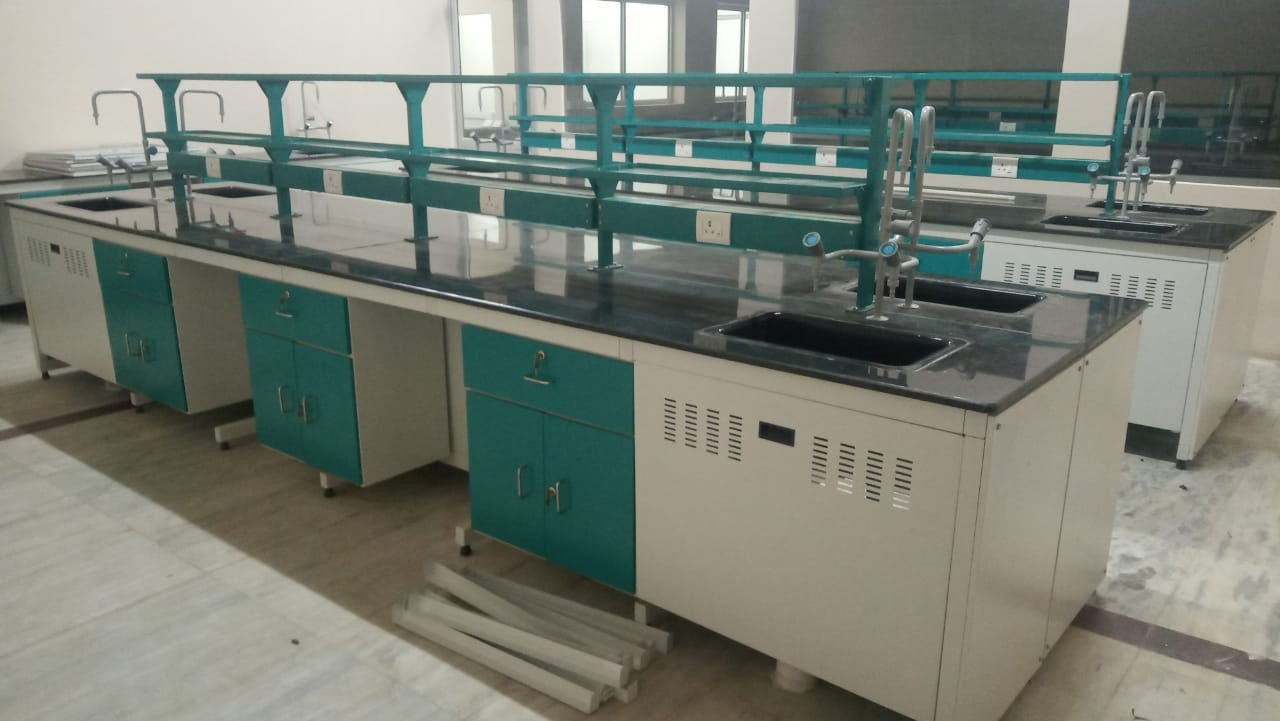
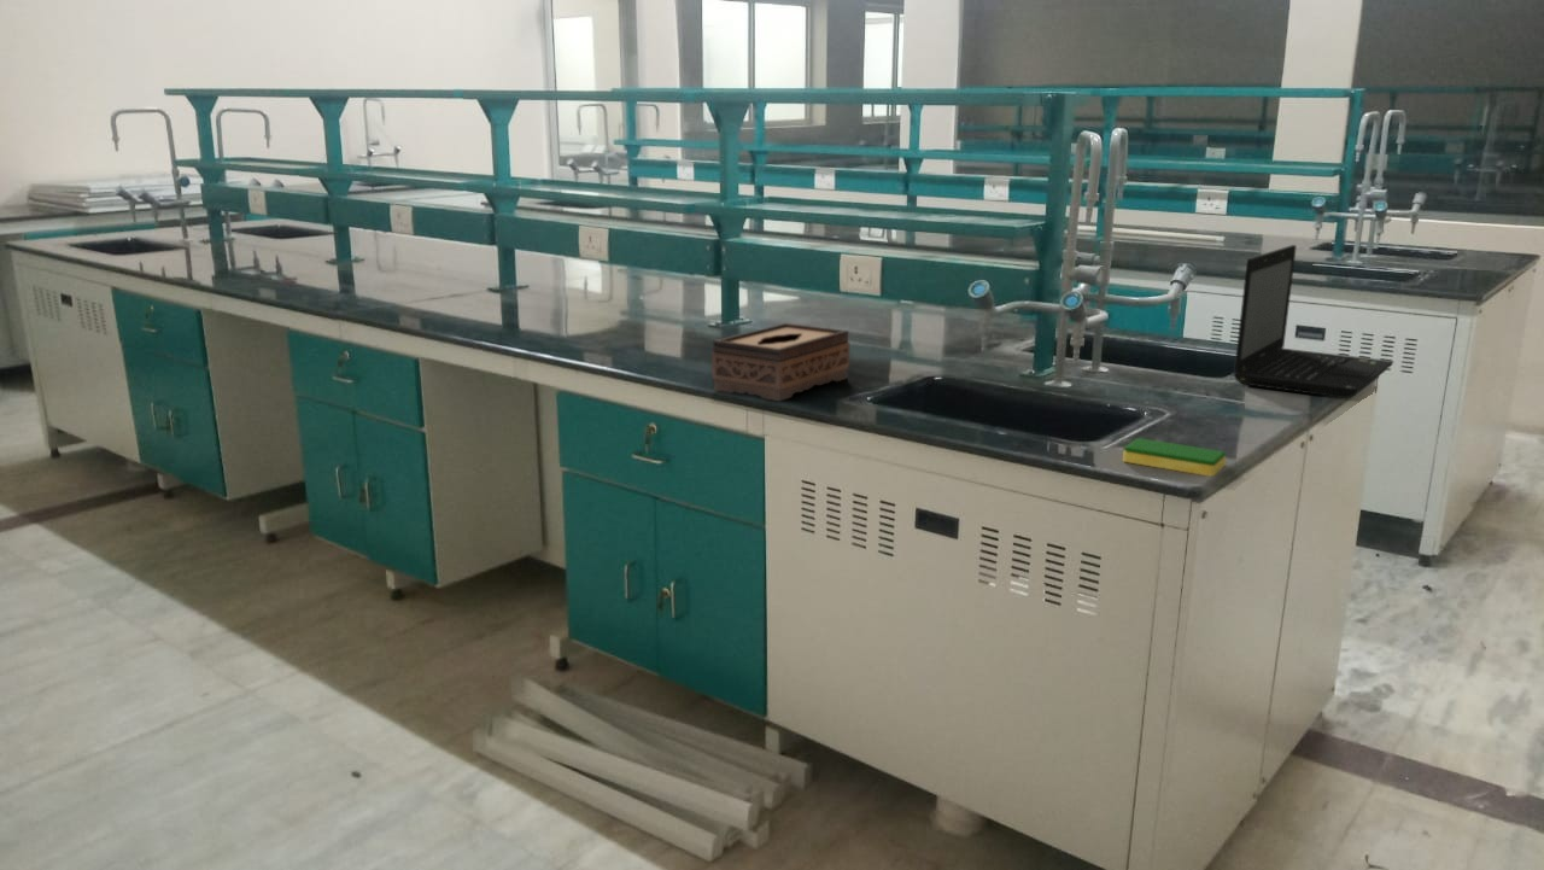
+ tissue box [710,322,850,402]
+ dish sponge [1122,437,1227,478]
+ laptop [1233,244,1394,399]
